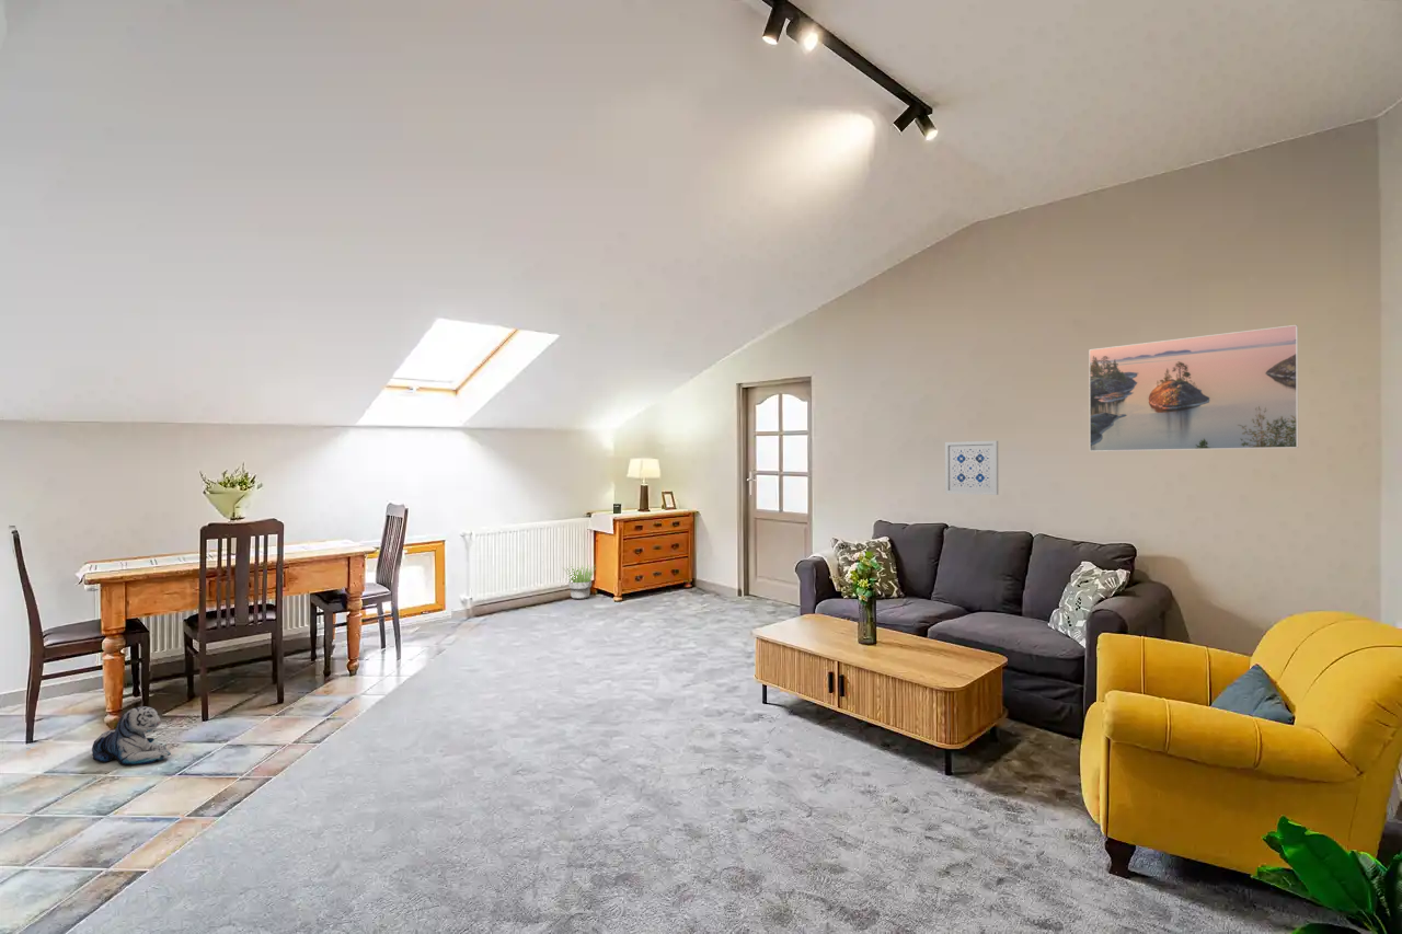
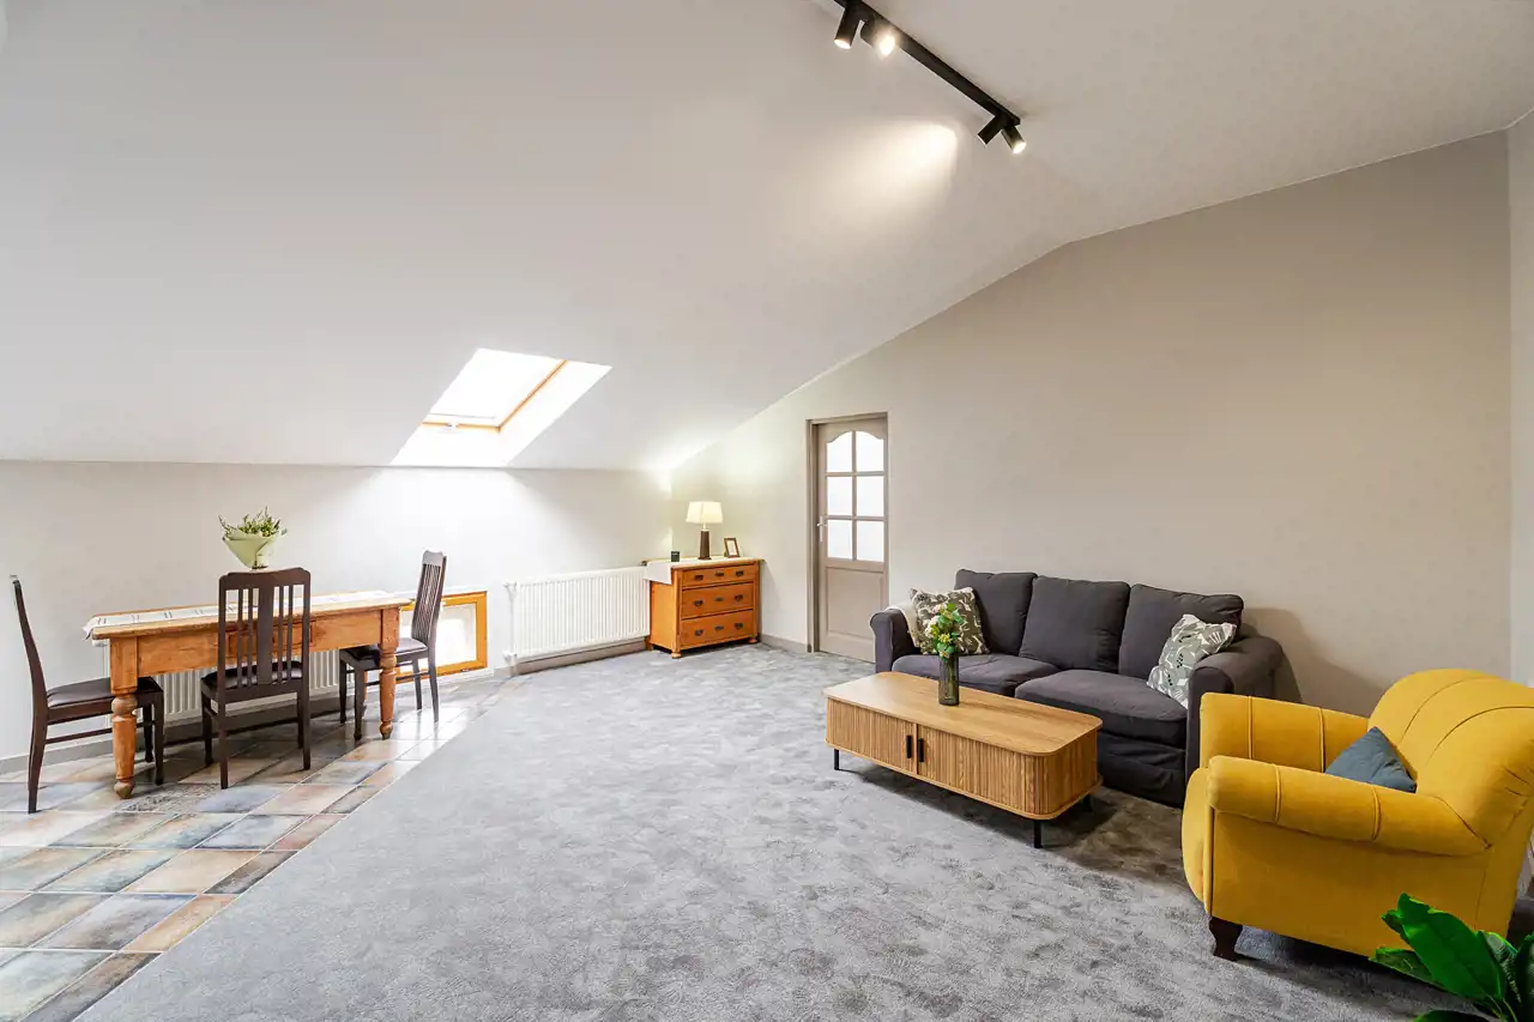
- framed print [1088,324,1299,452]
- wall art [944,440,999,496]
- potted plant [563,564,598,600]
- plush toy [91,705,172,765]
